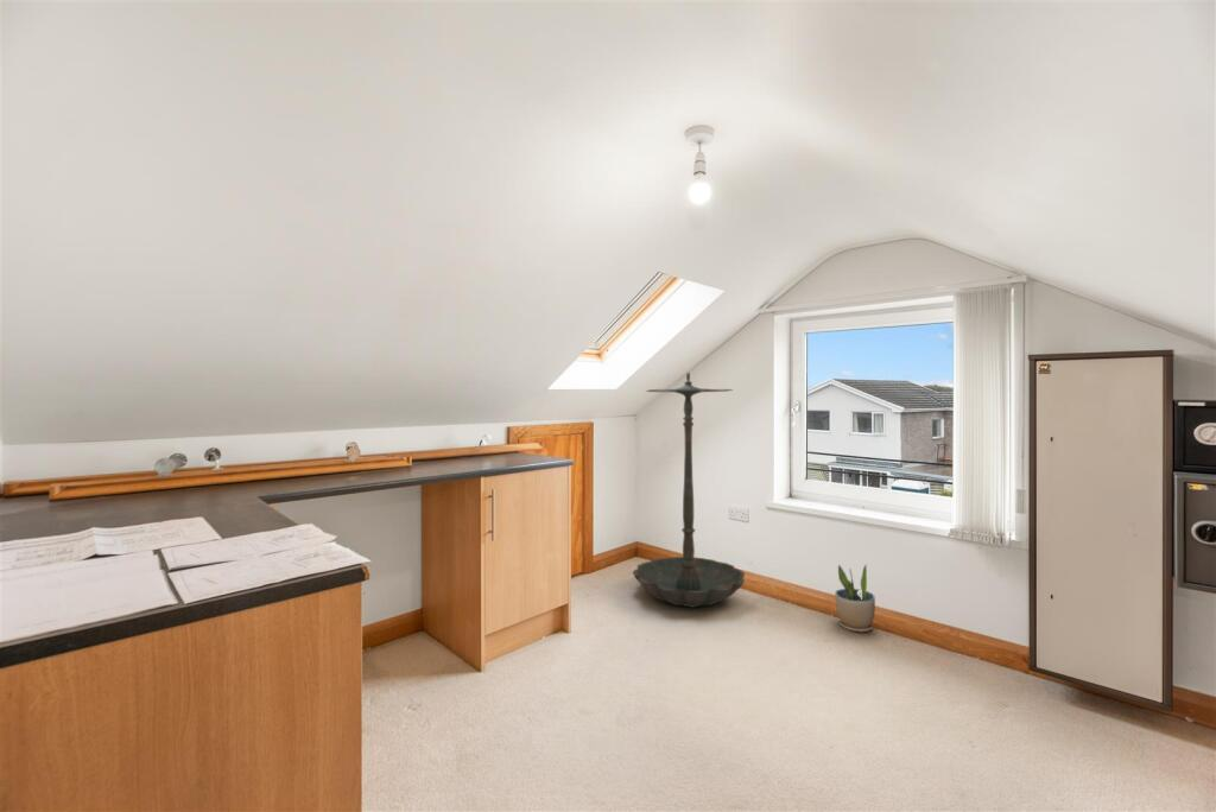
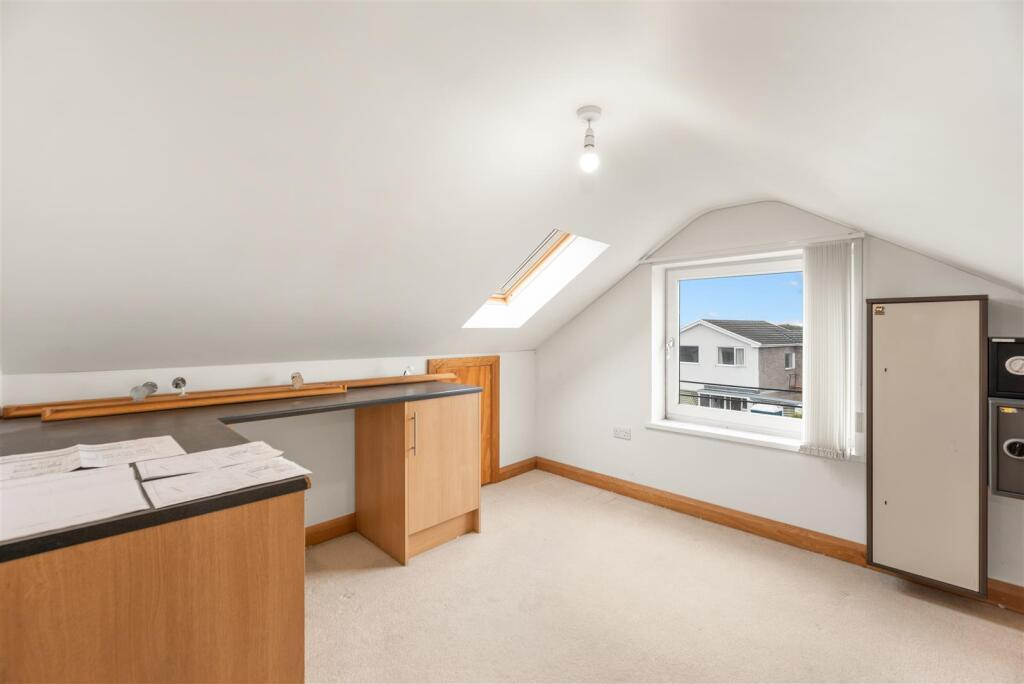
- umbrella stand [632,370,746,609]
- potted plant [834,563,876,634]
